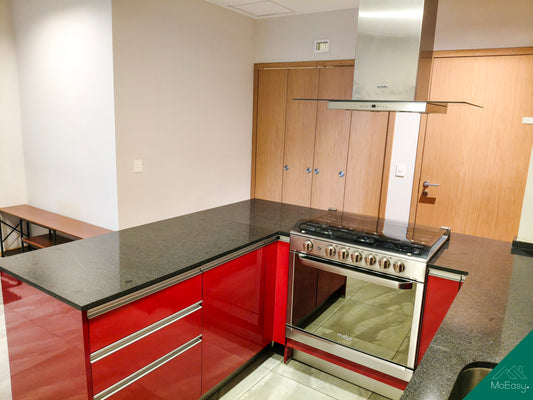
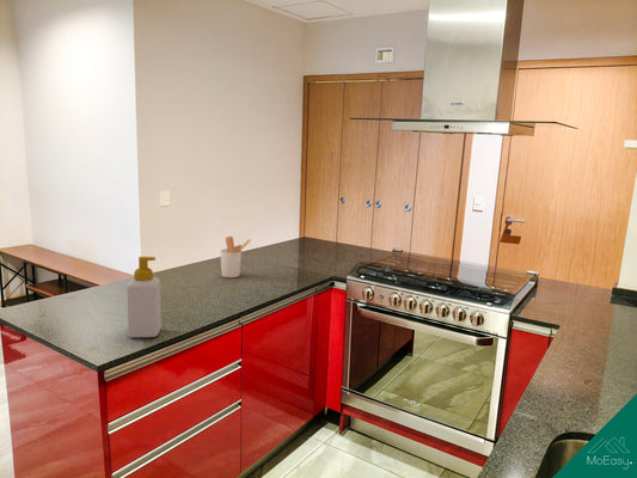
+ utensil holder [219,235,251,278]
+ soap bottle [125,256,163,338]
